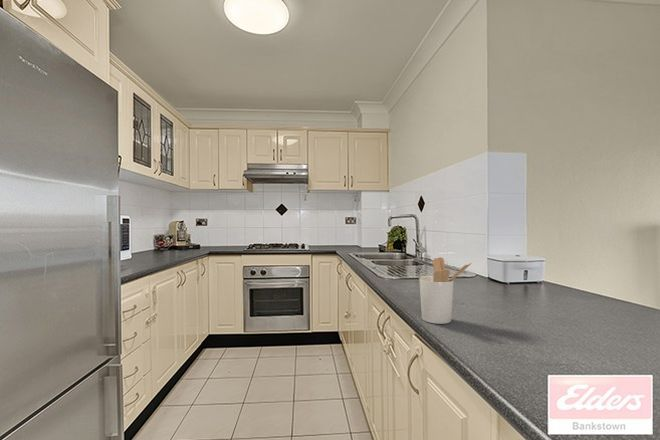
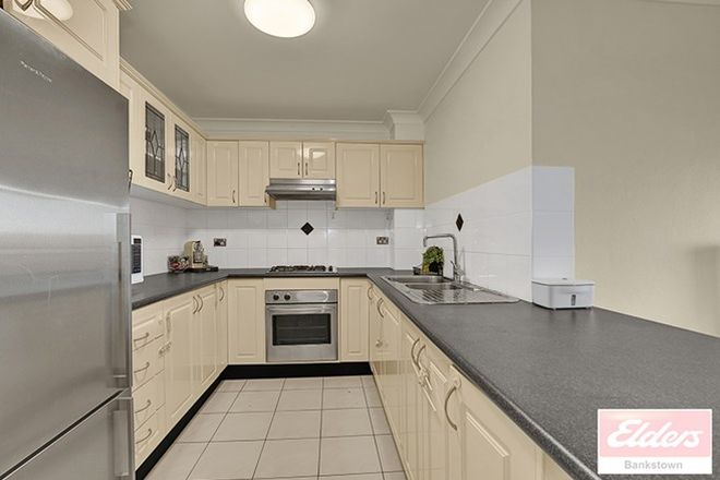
- utensil holder [419,256,472,325]
